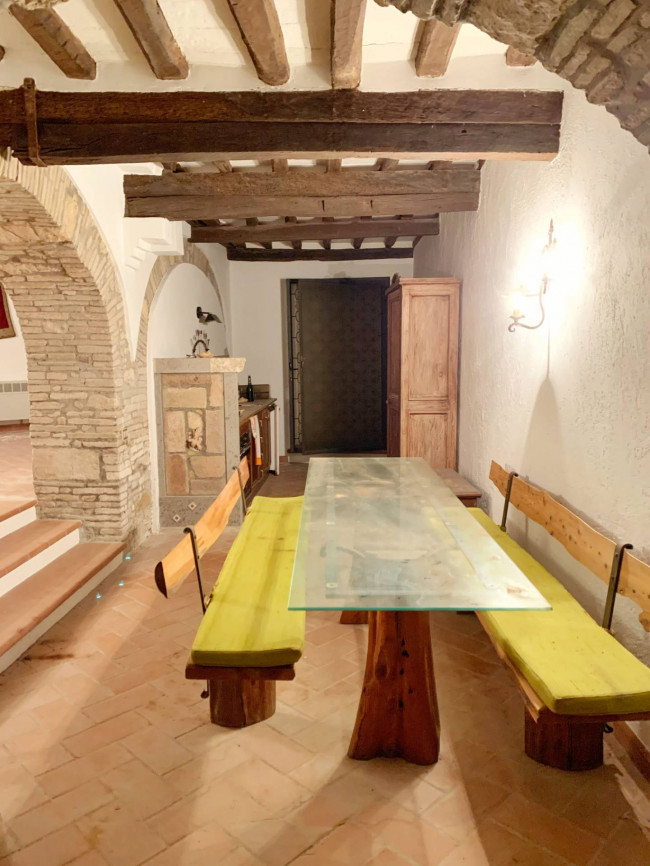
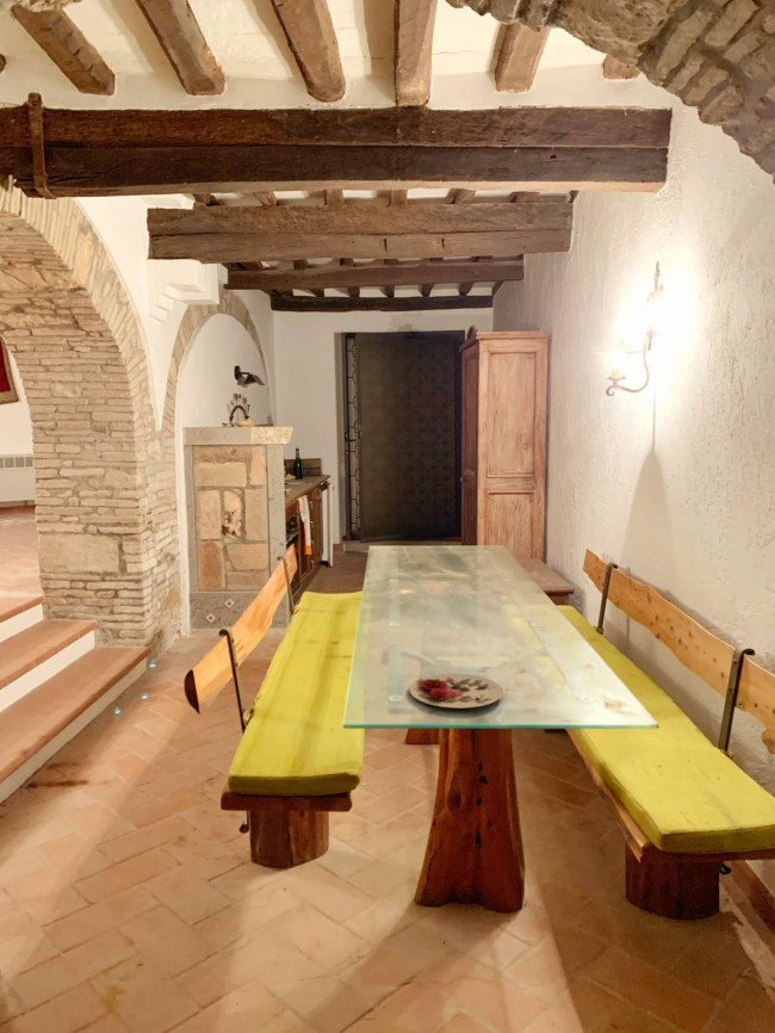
+ plate [409,672,504,710]
